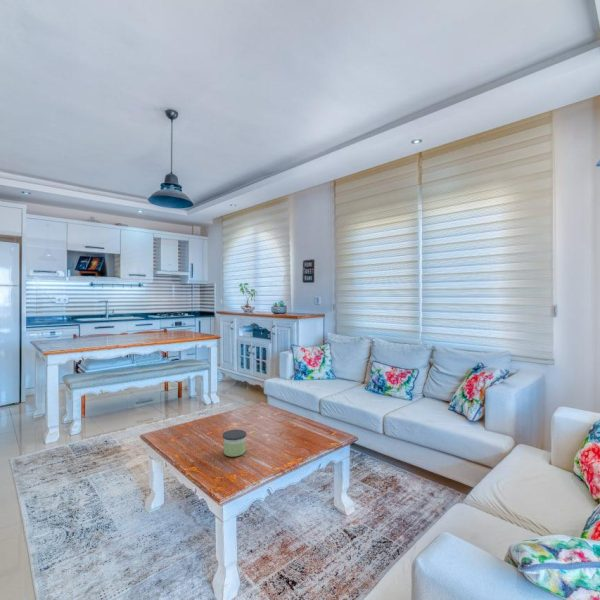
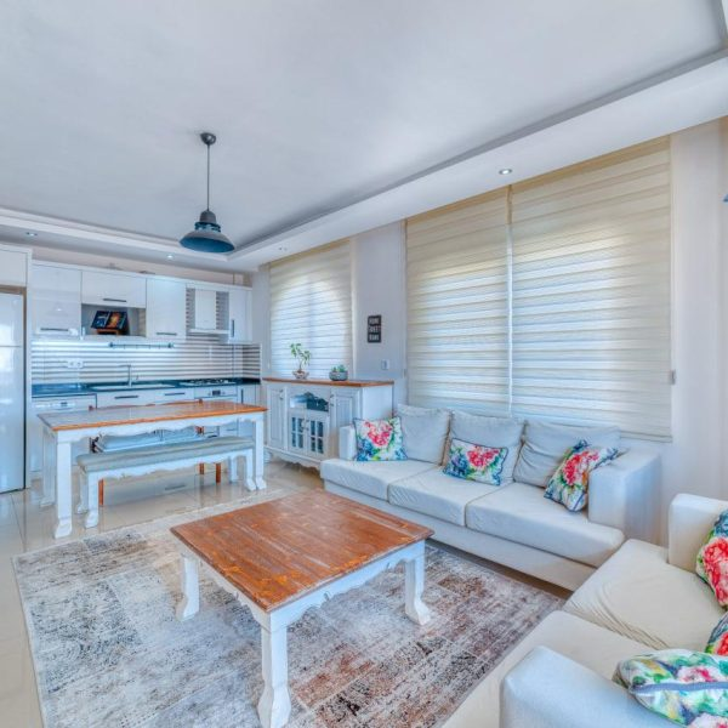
- candle [222,429,247,458]
